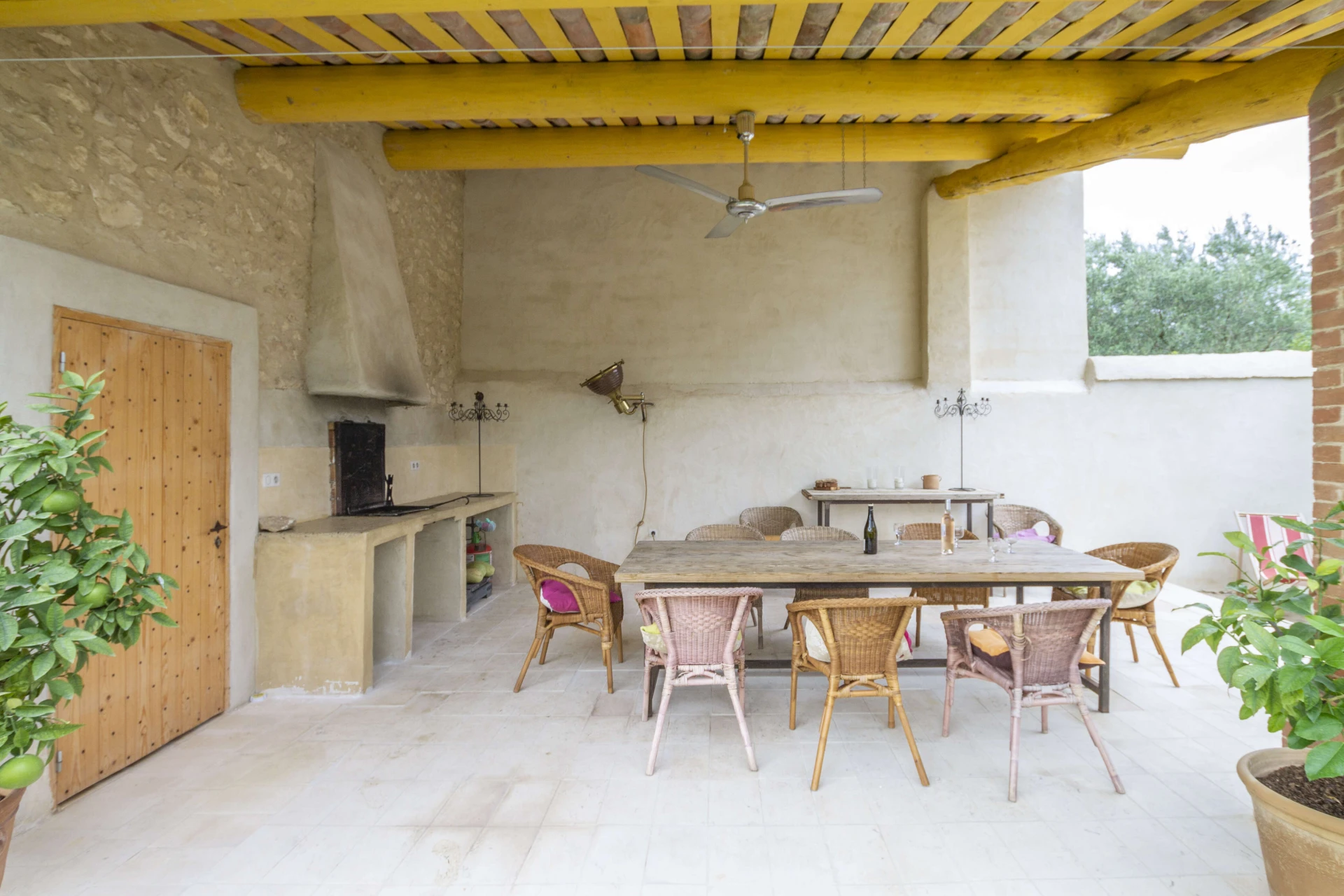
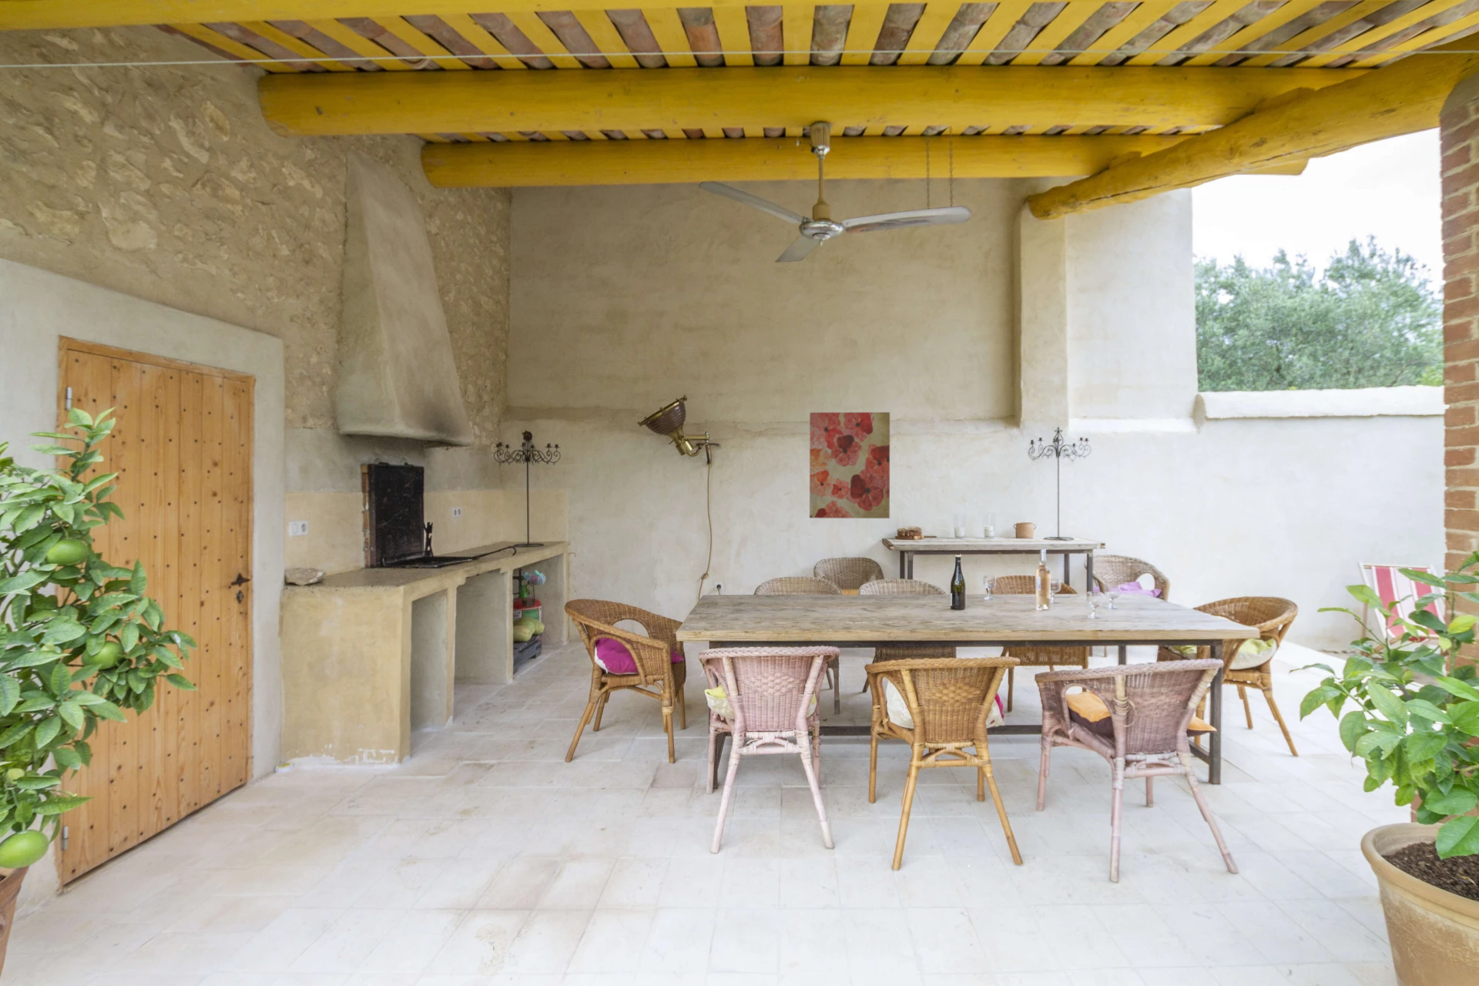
+ wall art [809,412,890,519]
